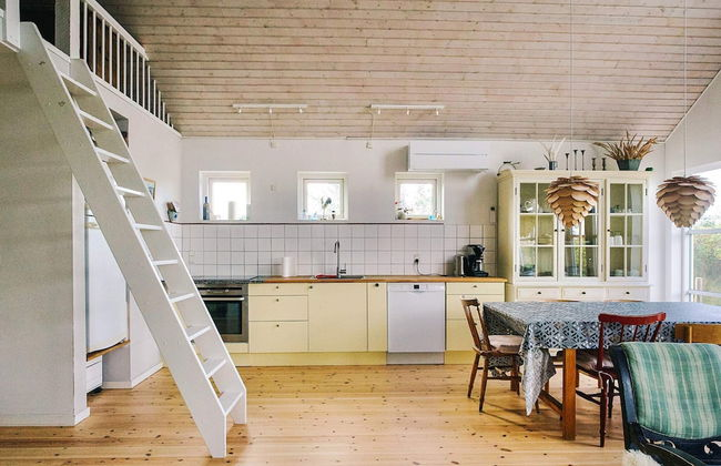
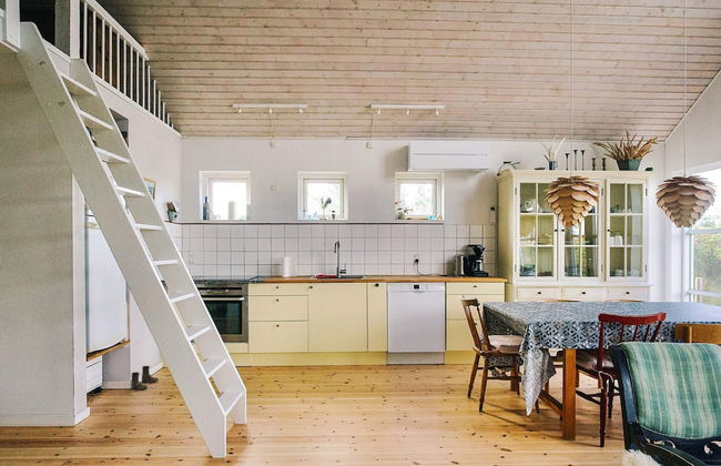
+ boots [130,365,160,392]
